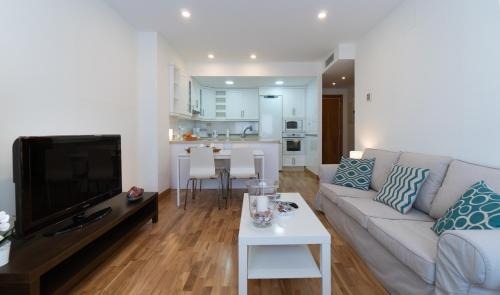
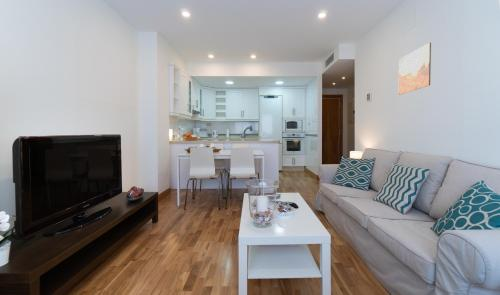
+ wall art [398,42,432,96]
